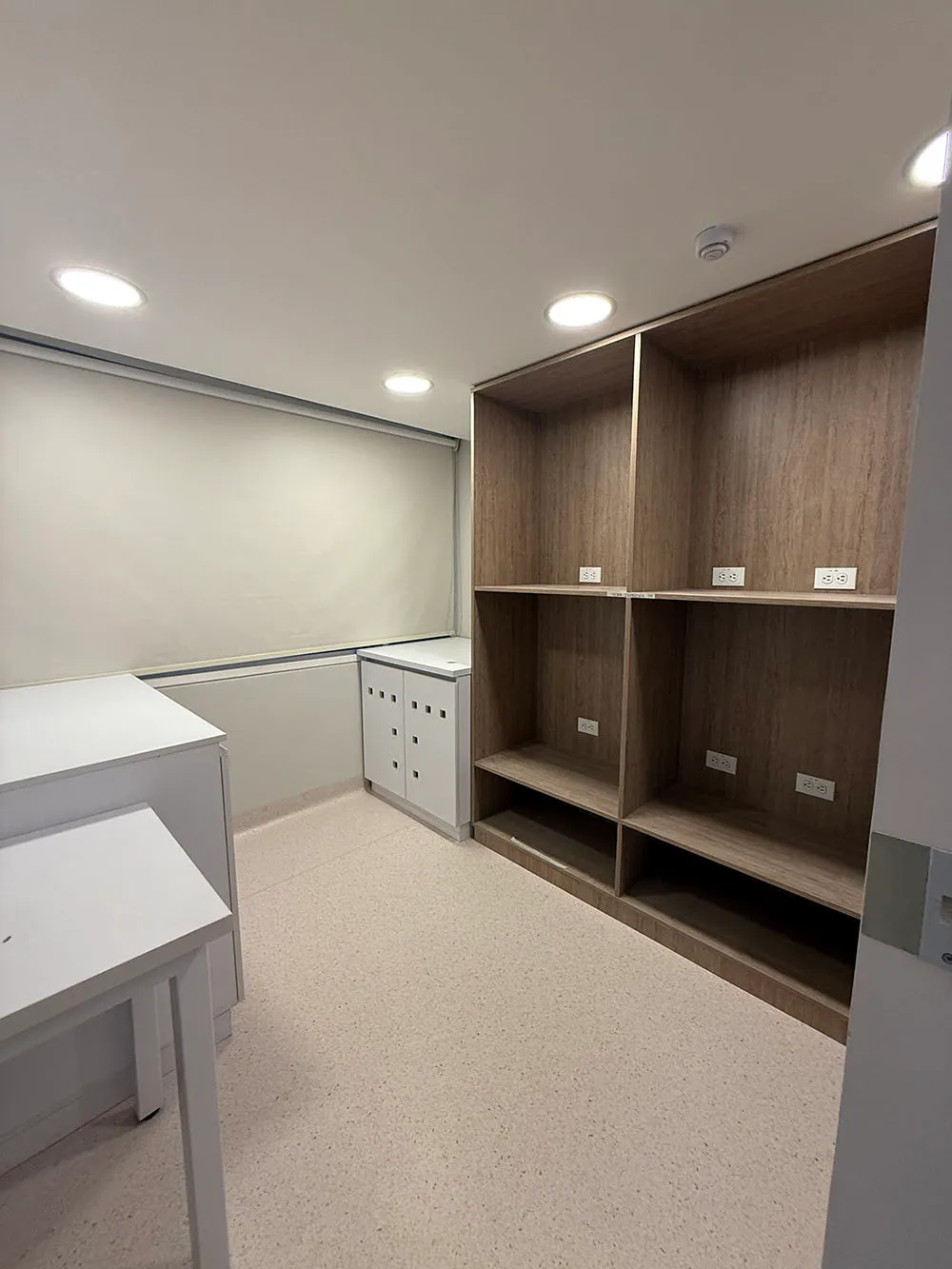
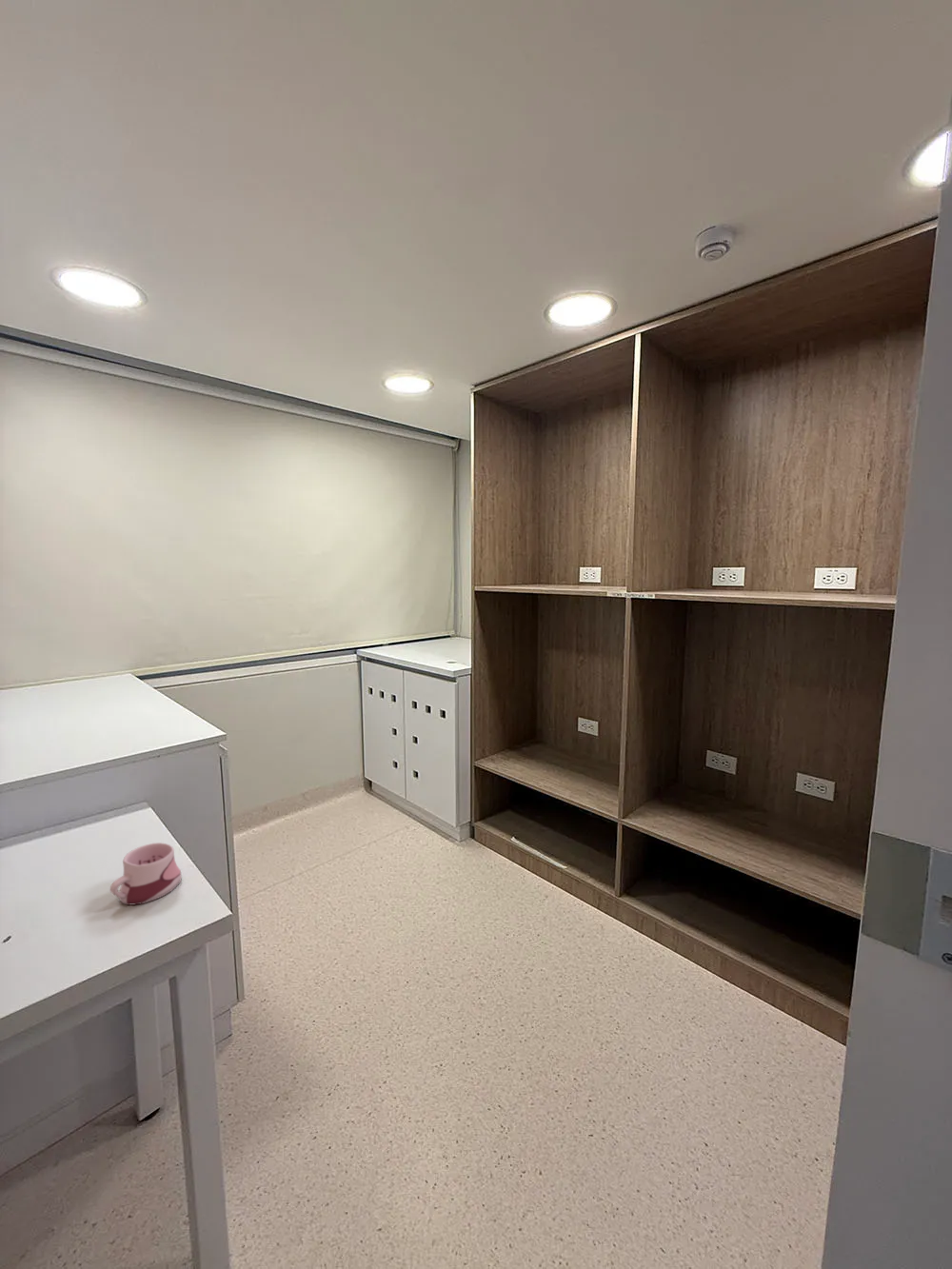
+ mug [109,842,183,905]
